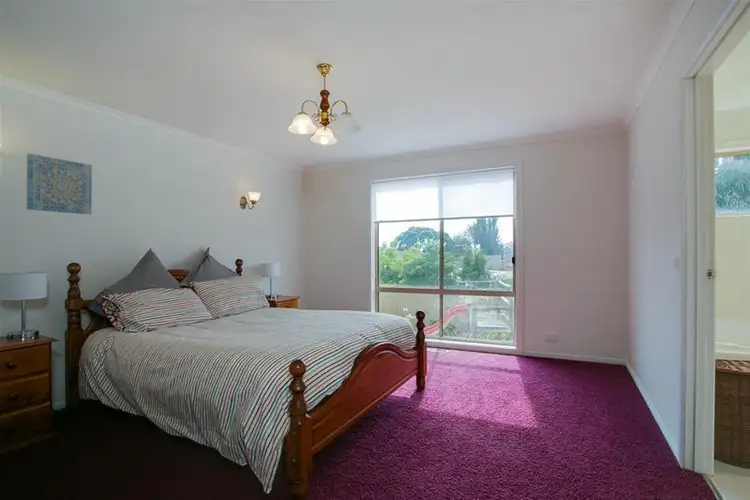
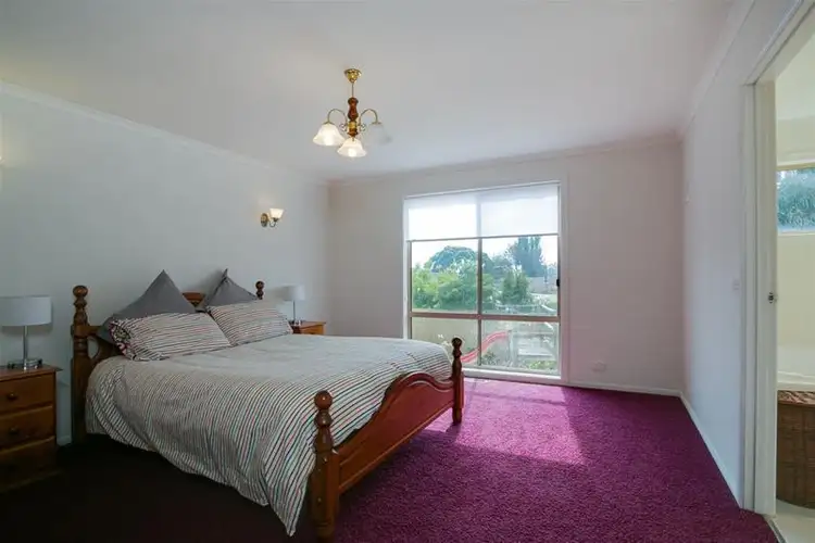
- wall art [26,153,93,215]
